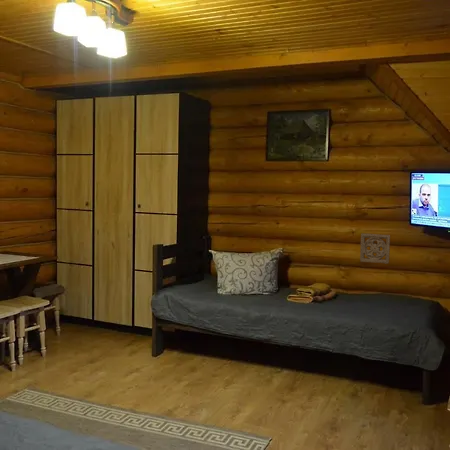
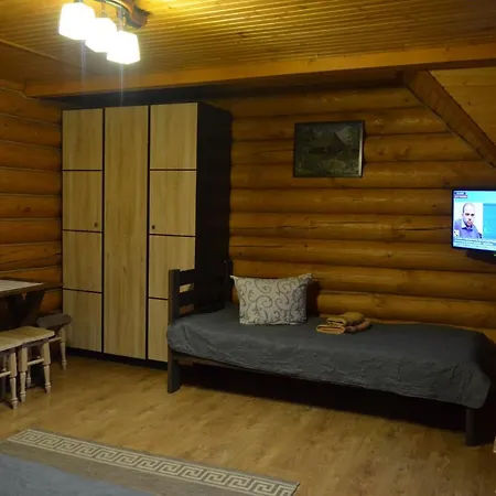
- wall ornament [359,232,391,265]
